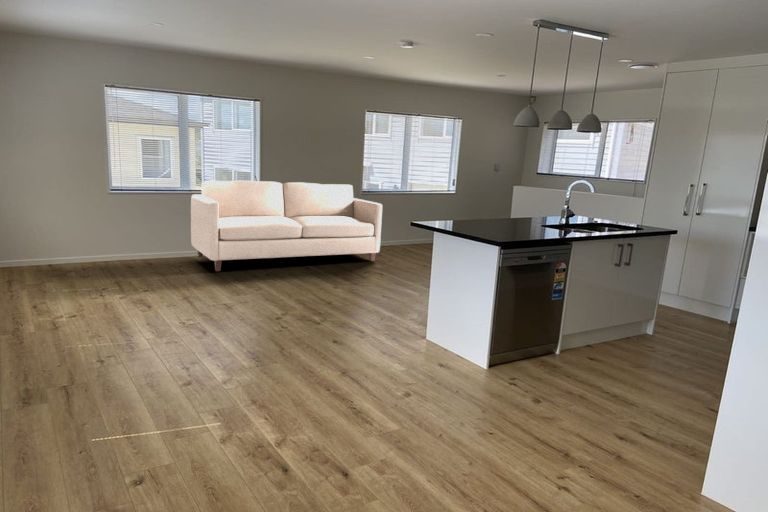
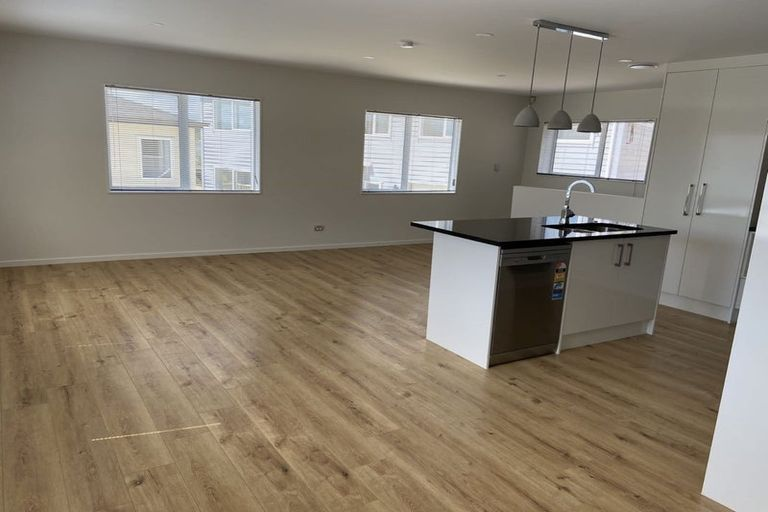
- sofa [190,180,383,272]
